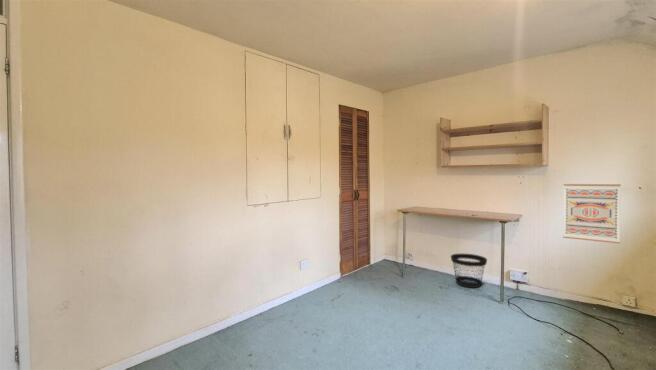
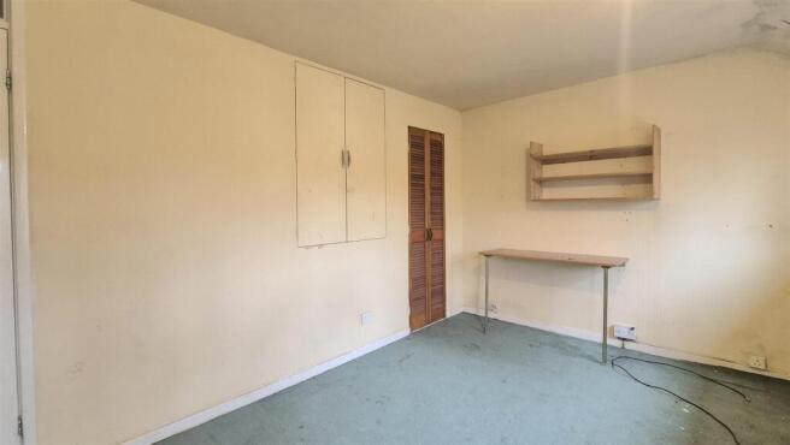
- wall art [562,183,622,245]
- wastebasket [450,253,488,289]
